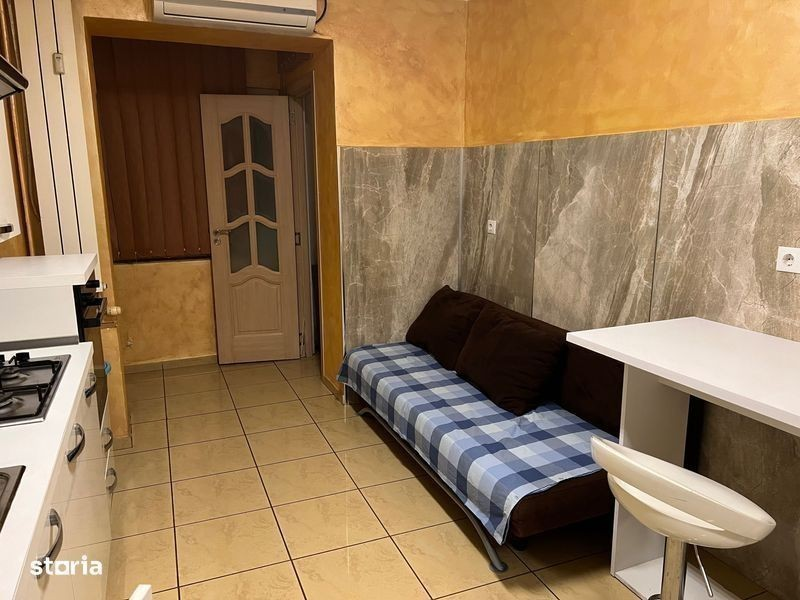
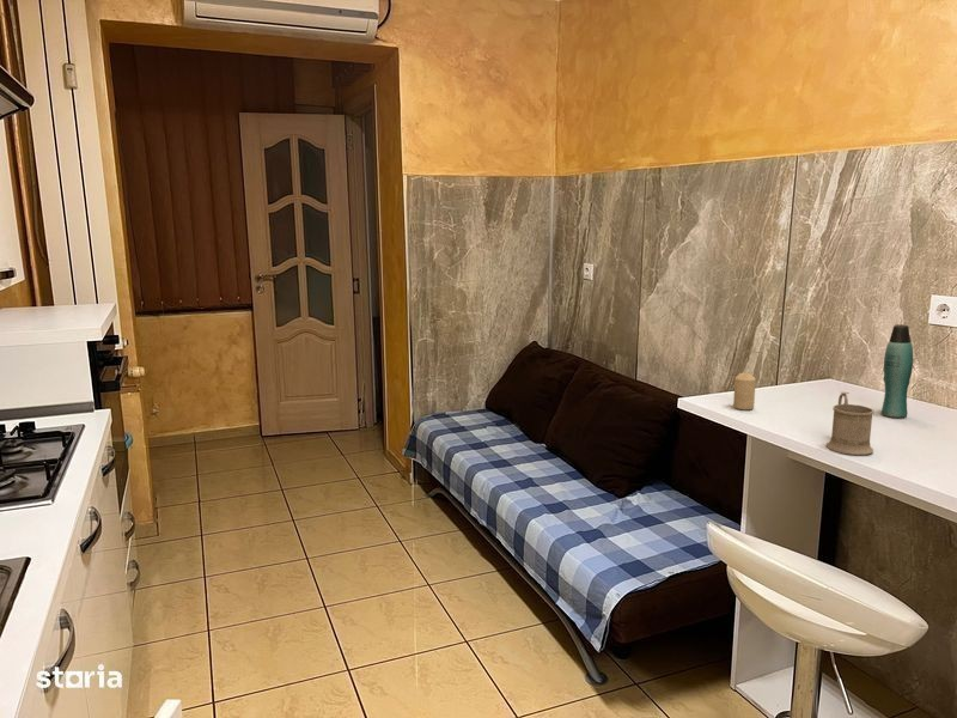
+ candle [732,371,757,410]
+ bottle [880,323,914,419]
+ mug [825,391,874,456]
